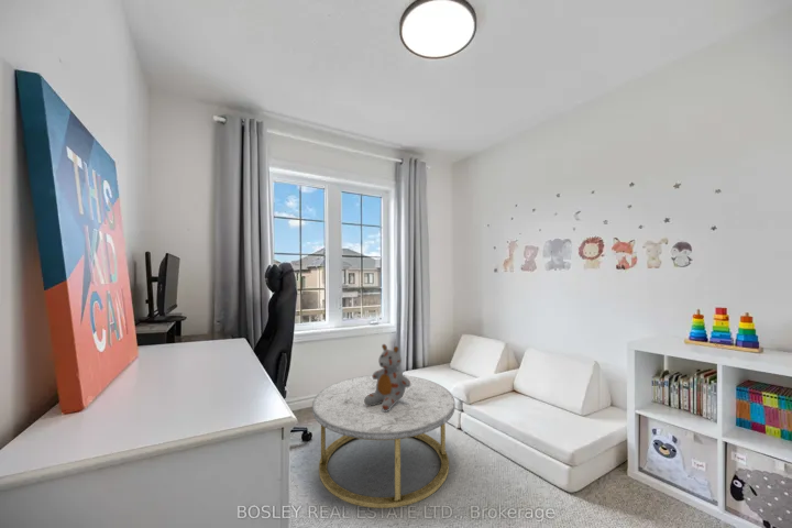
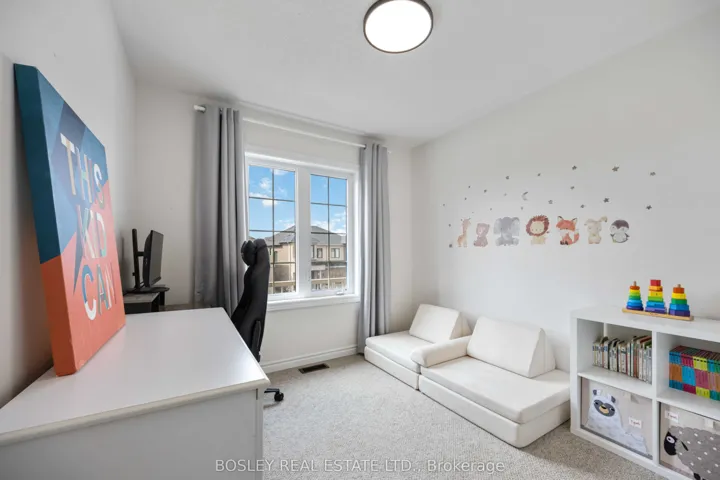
- coffee table [311,374,457,509]
- stuffed bear [364,343,410,411]
